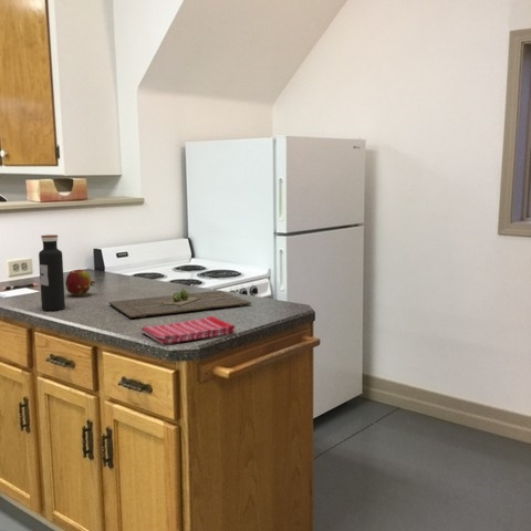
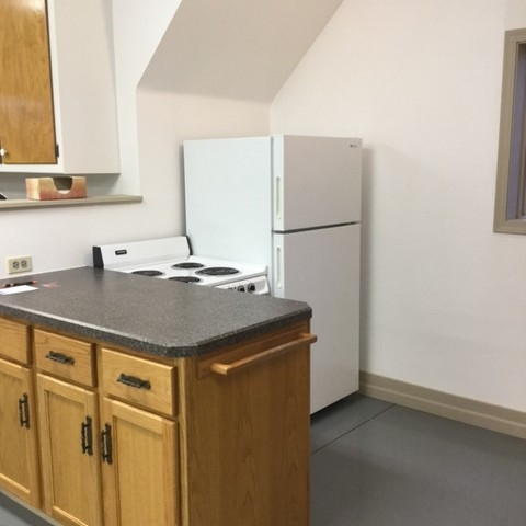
- fruit [64,269,96,296]
- water bottle [38,233,66,312]
- cutting board [107,289,252,319]
- dish towel [139,315,236,345]
